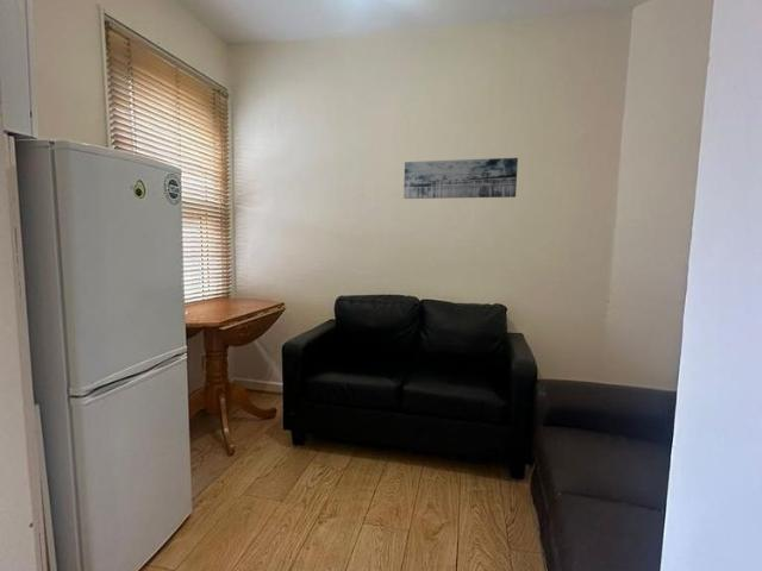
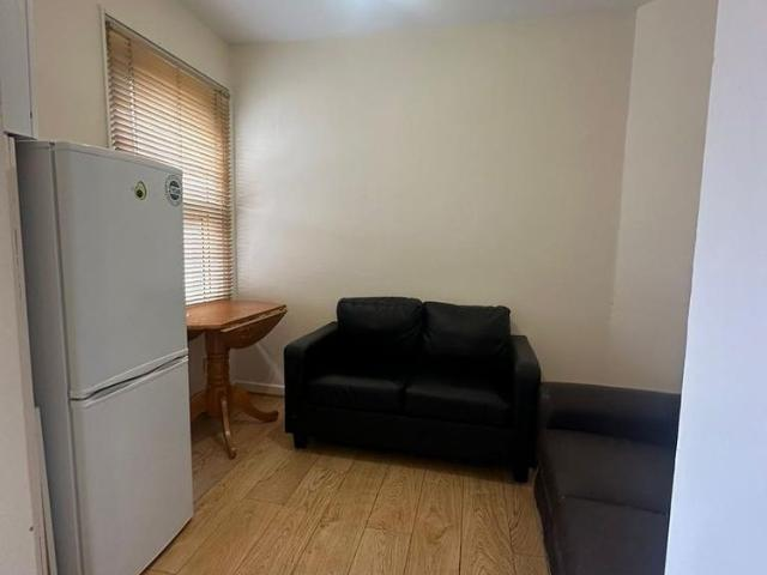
- wall art [402,157,519,200]
